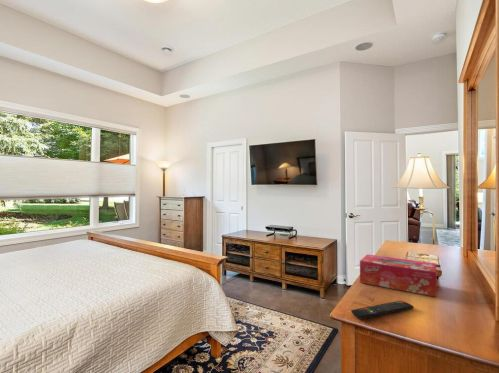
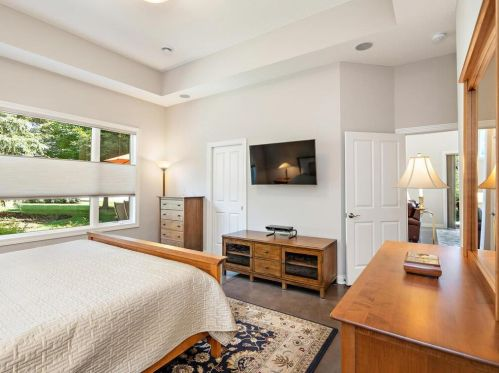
- tissue box [359,253,437,298]
- remote control [350,300,414,320]
